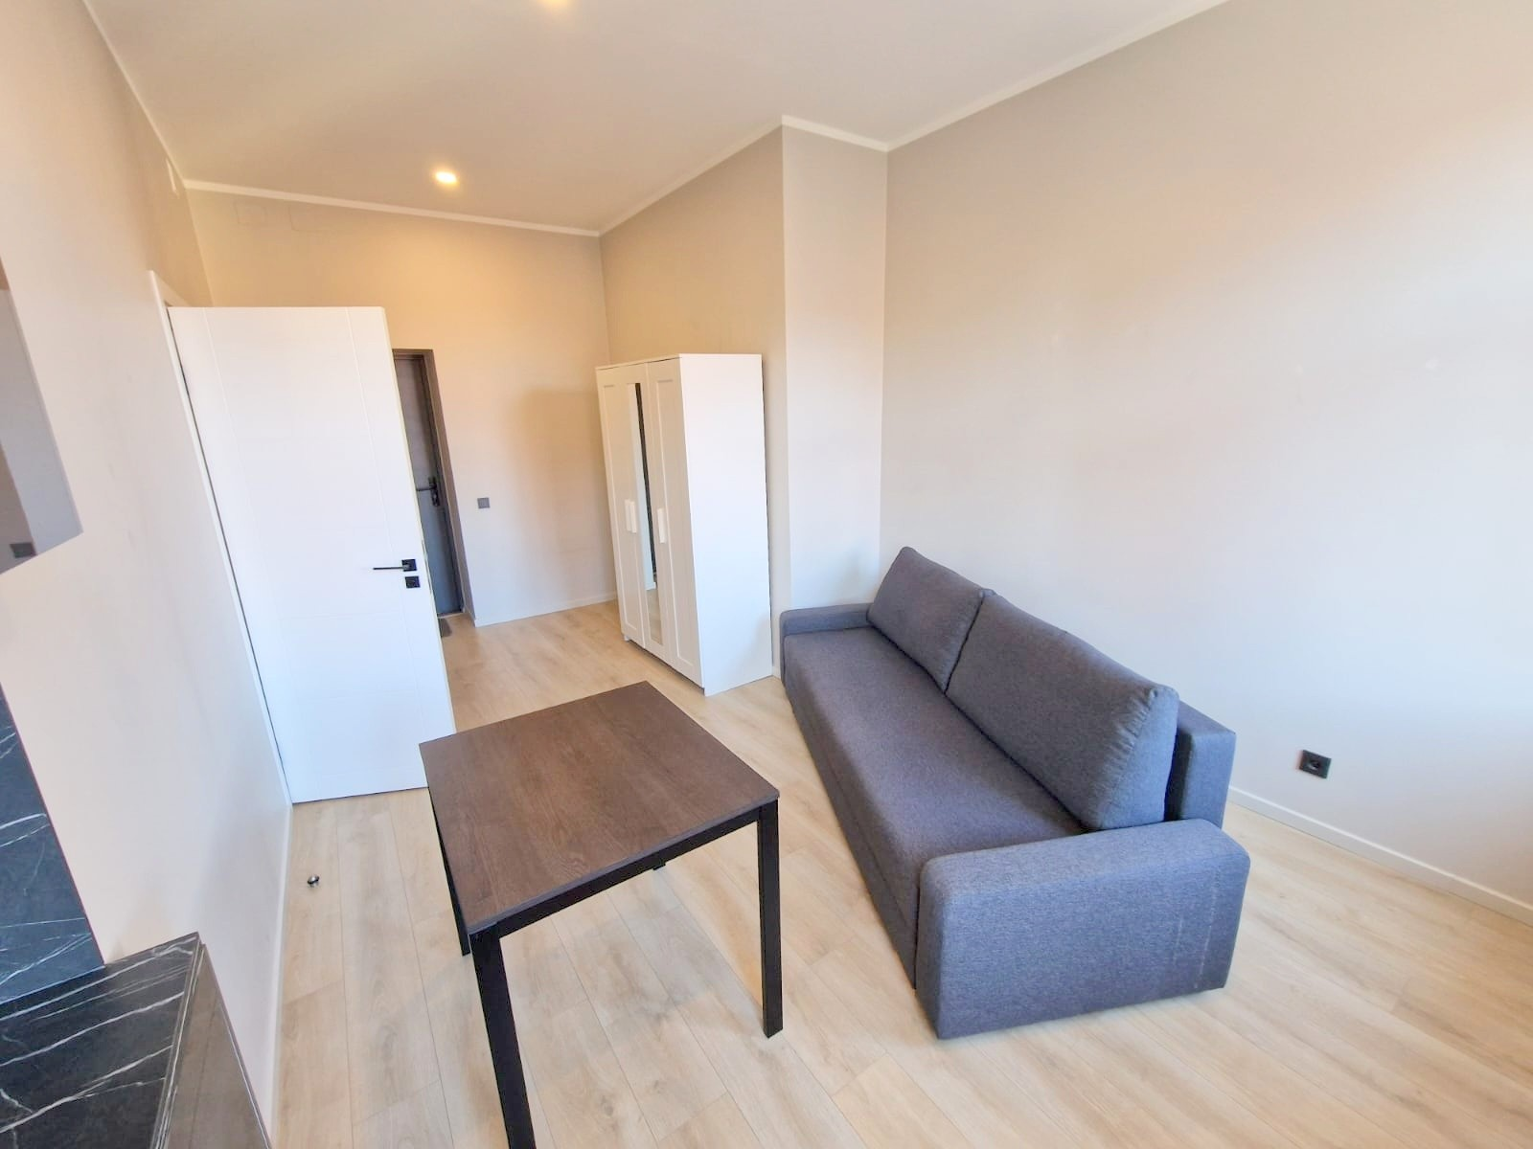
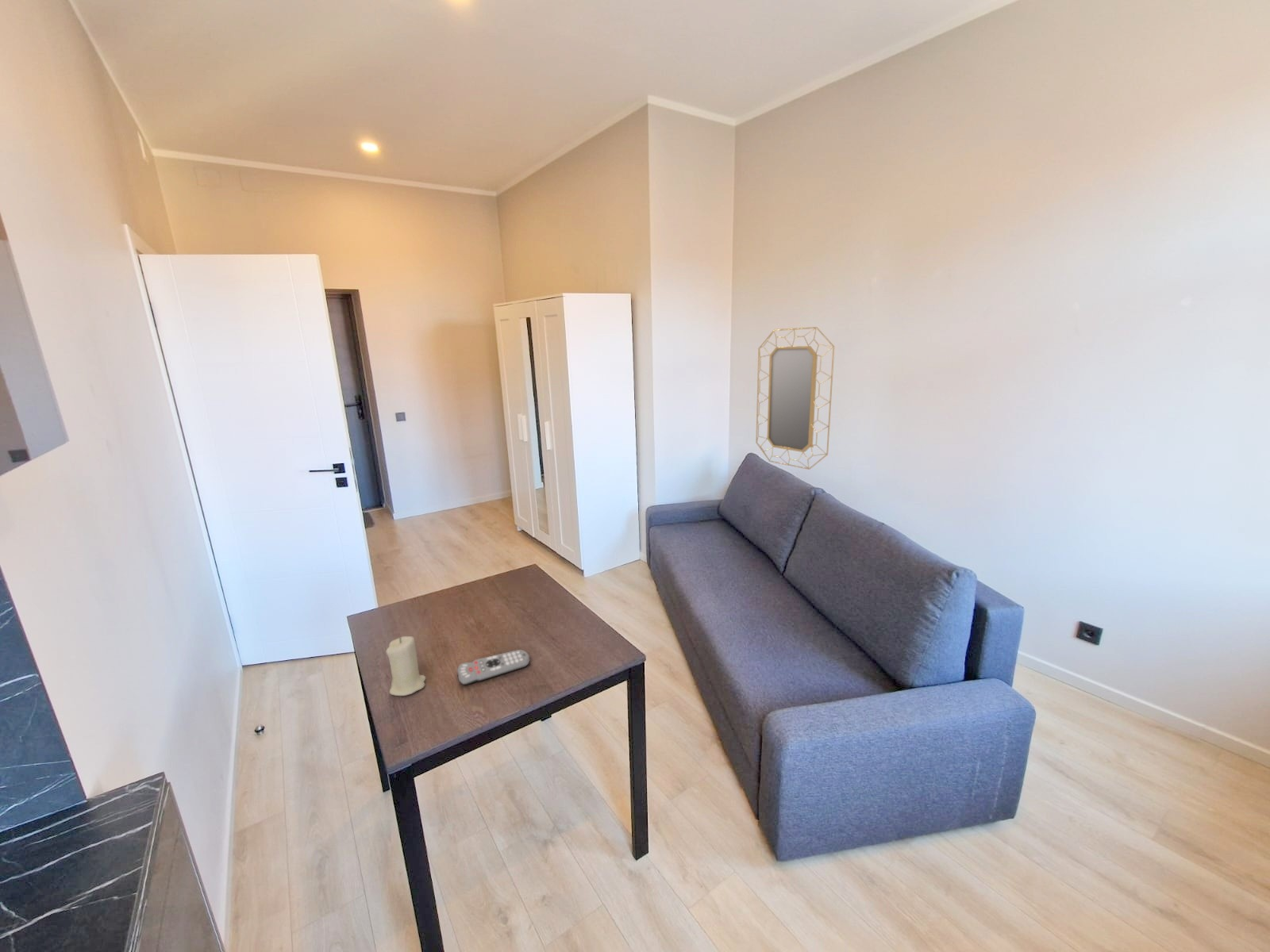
+ candle [386,635,426,697]
+ remote control [456,649,530,685]
+ home mirror [755,326,835,470]
